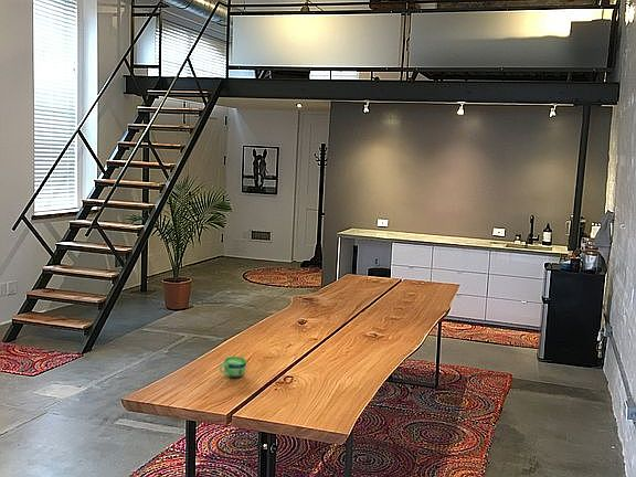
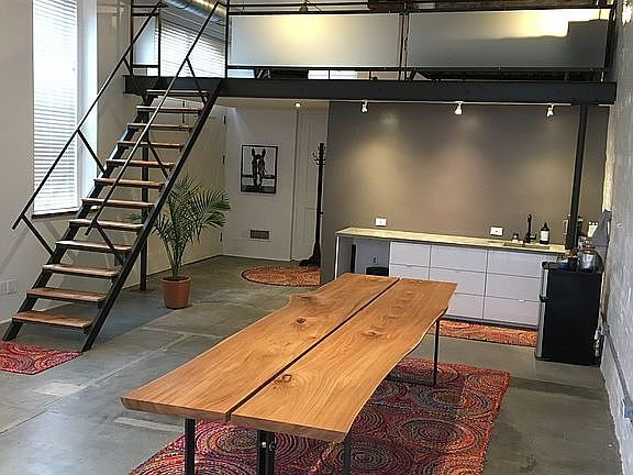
- cup [219,356,247,379]
